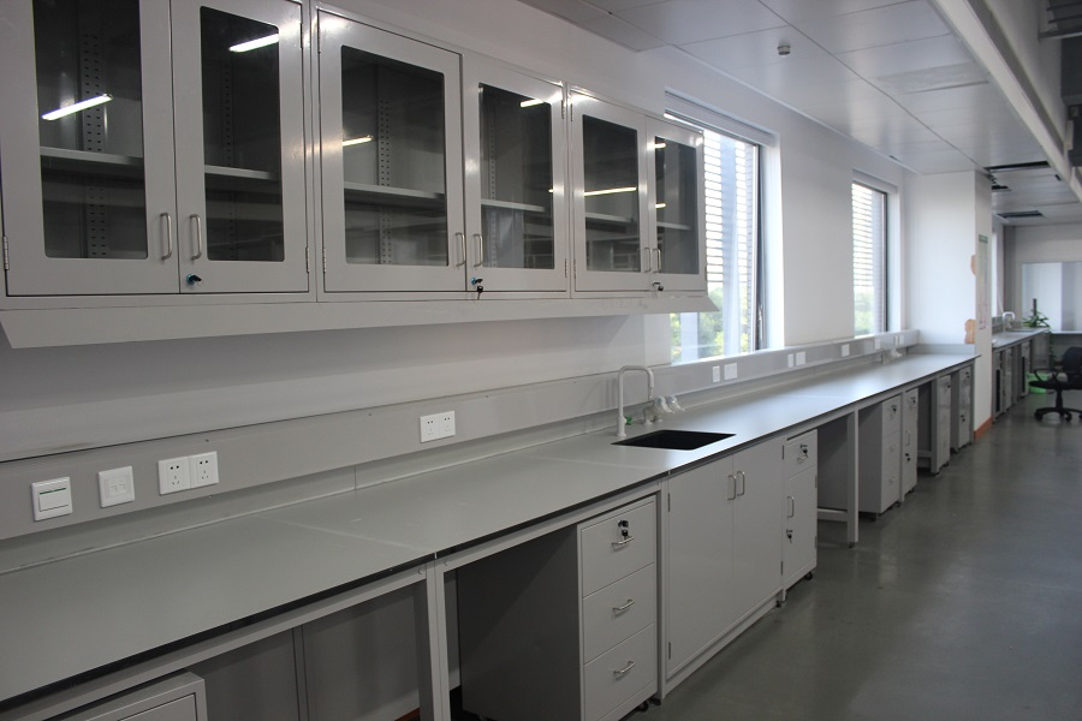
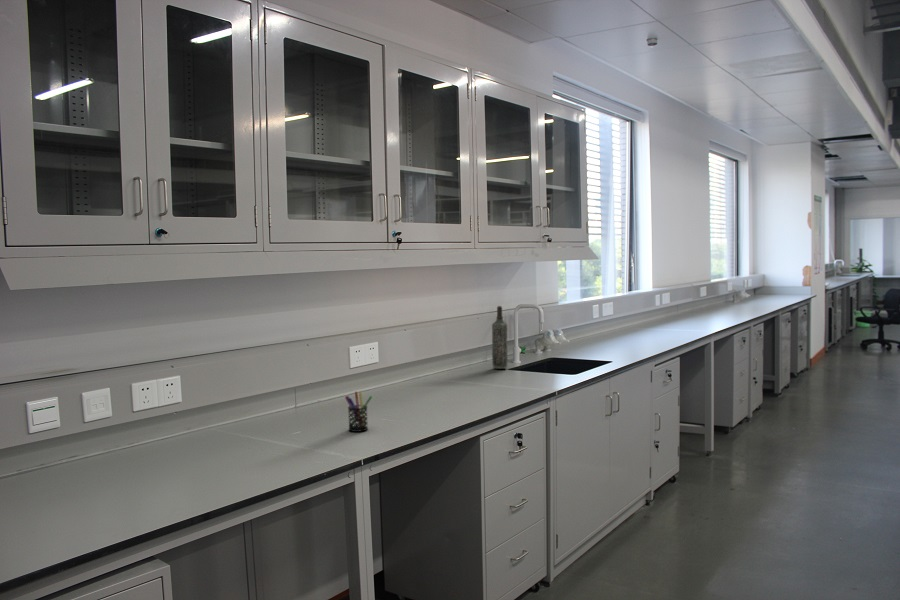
+ bottle [491,305,509,370]
+ pen holder [344,391,373,433]
